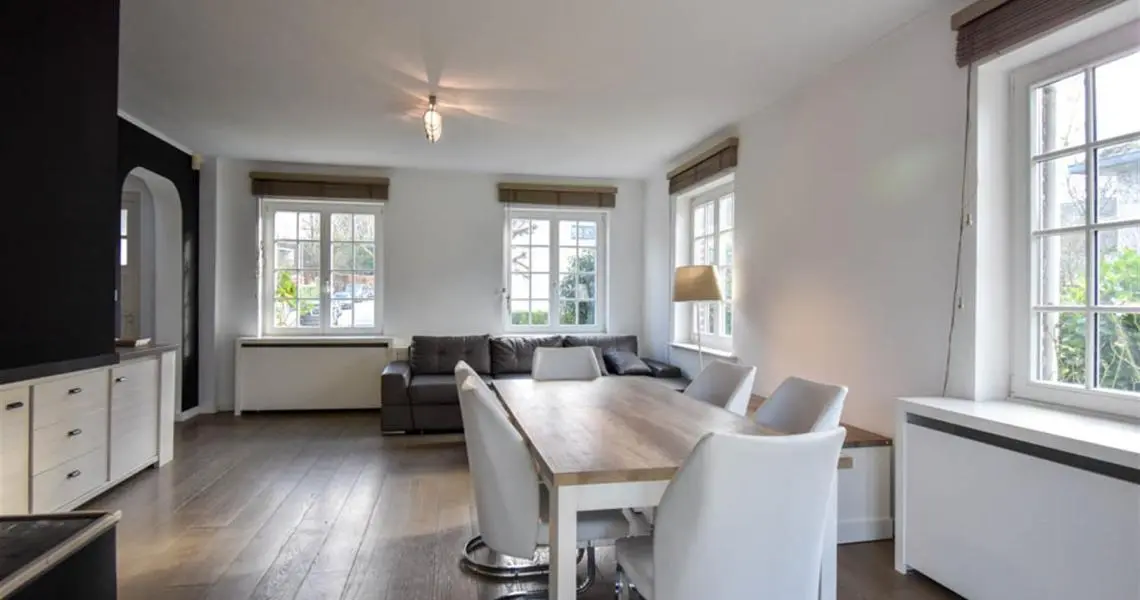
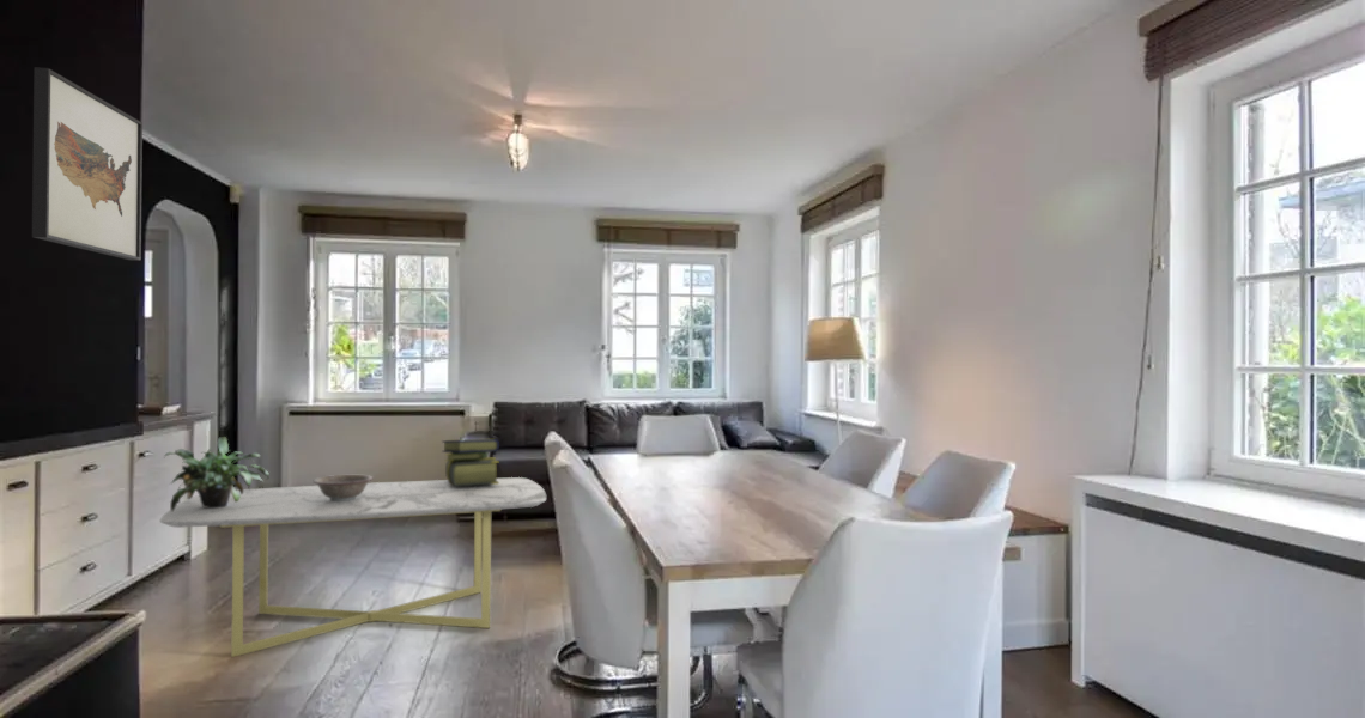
+ potted plant [163,436,271,513]
+ decorative bowl [311,474,374,501]
+ wall art [31,66,144,261]
+ stack of books [441,438,500,486]
+ coffee table [159,476,547,658]
